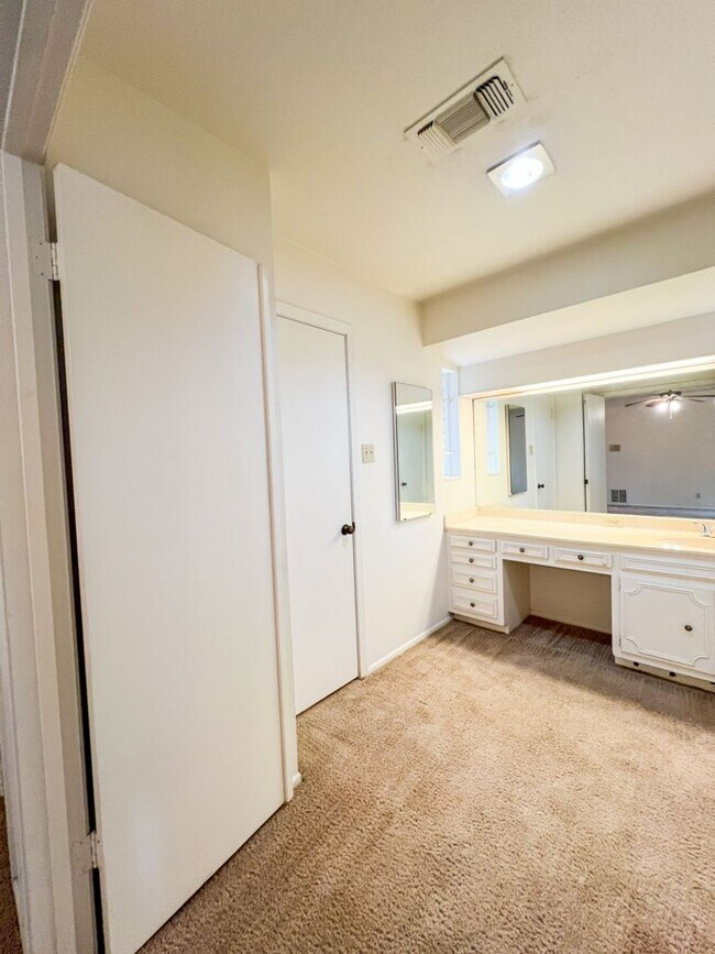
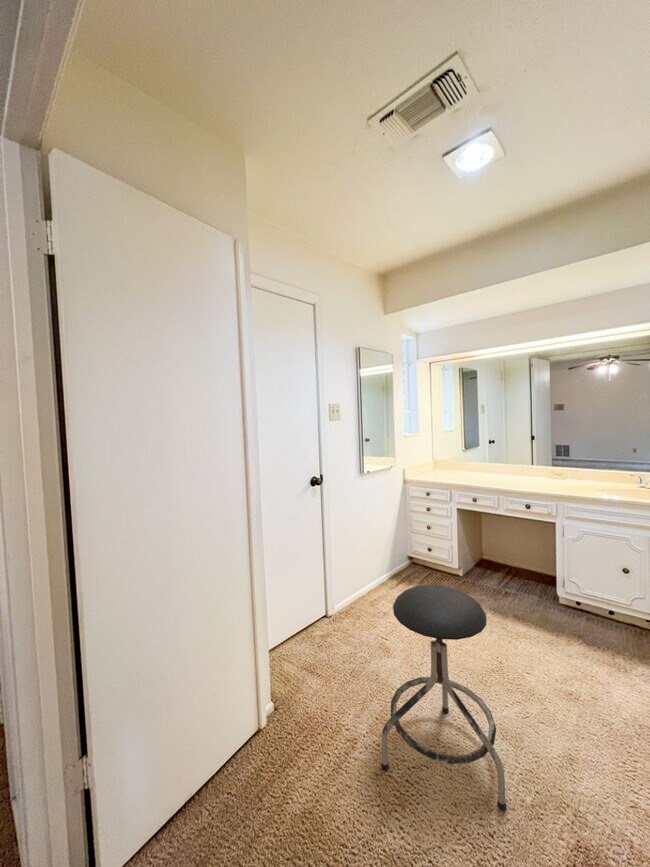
+ stool [380,584,507,812]
